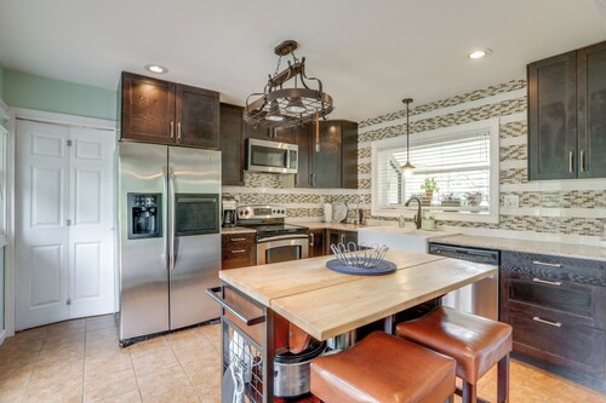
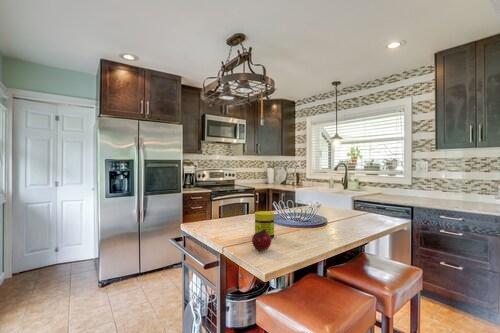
+ jar [254,210,275,239]
+ fruit [251,229,272,252]
